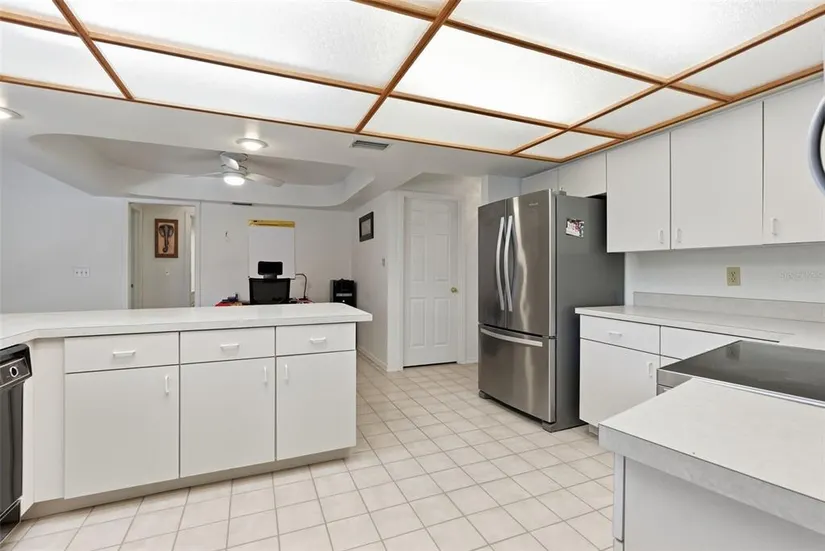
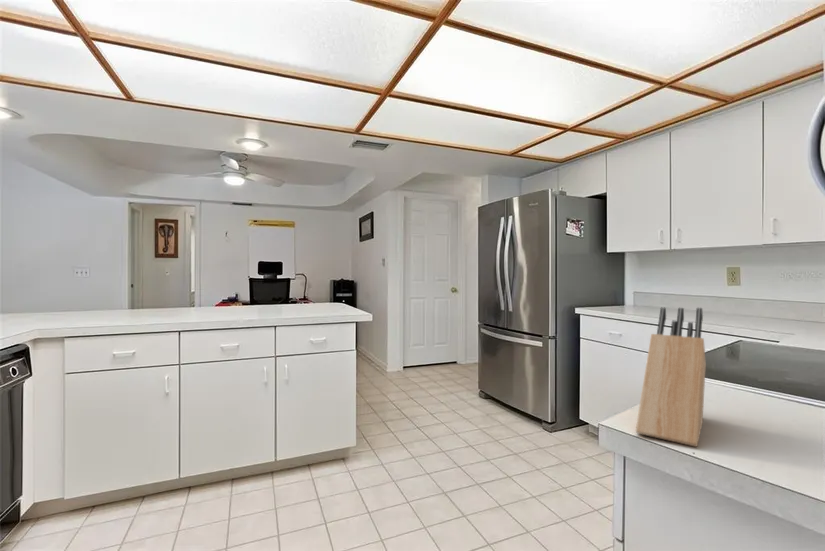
+ knife block [635,306,707,448]
